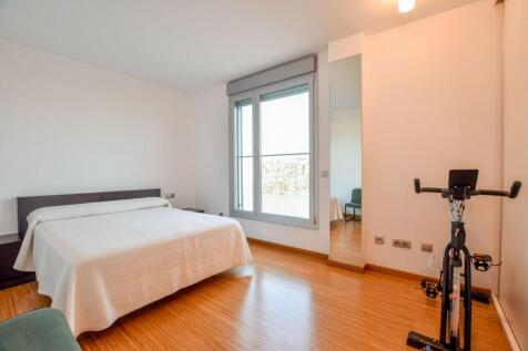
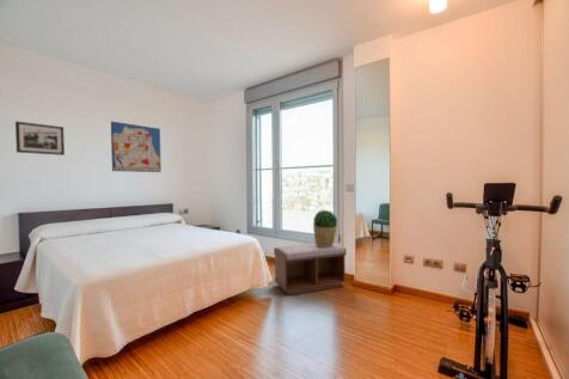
+ picture frame [14,120,66,157]
+ wall art [110,121,163,173]
+ bench [273,242,348,297]
+ potted plant [312,209,338,247]
